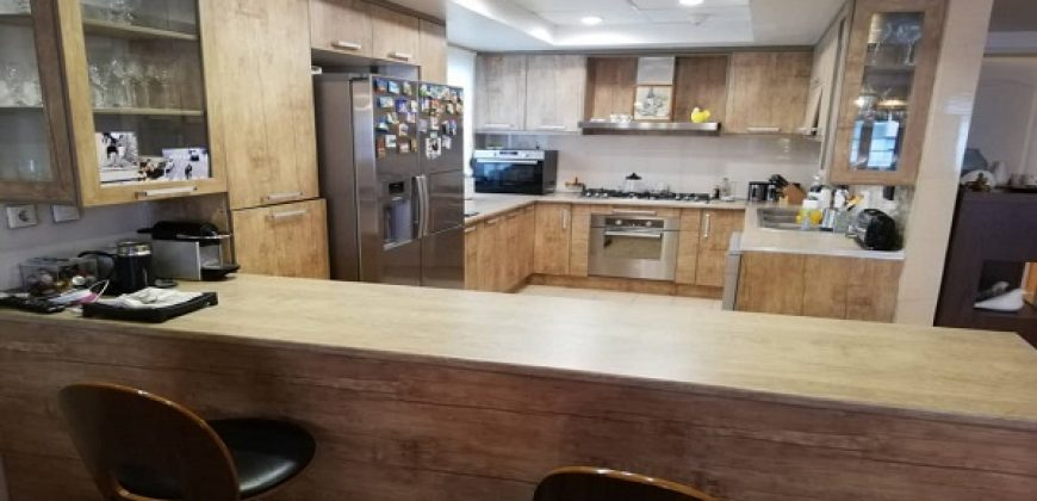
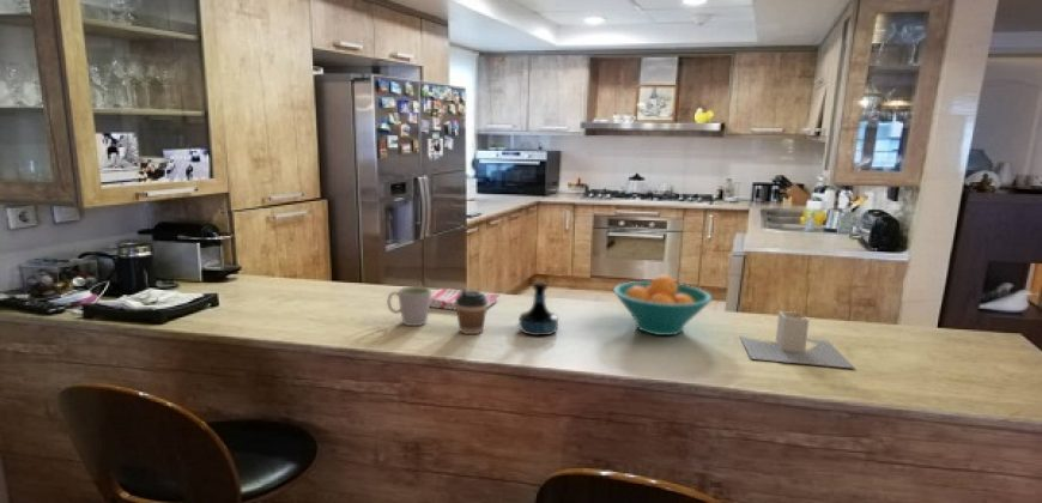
+ fruit bowl [612,274,714,337]
+ mug [386,285,432,327]
+ tequila bottle [517,281,559,337]
+ coffee cup [455,287,487,335]
+ utensil holder [738,304,856,370]
+ dish towel [429,287,501,311]
